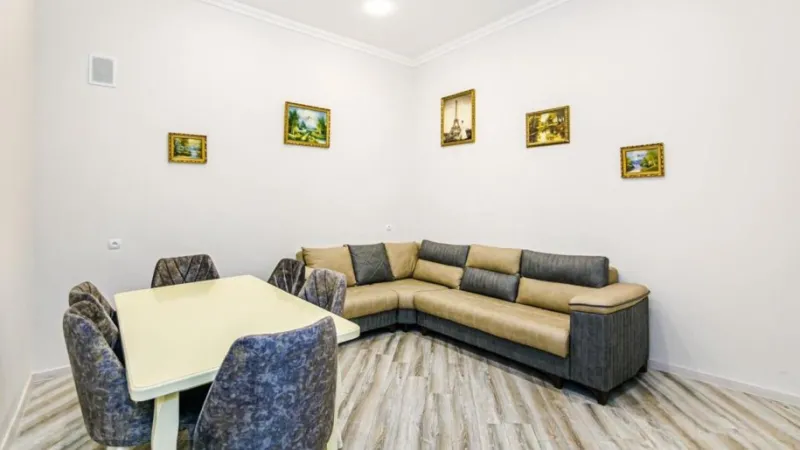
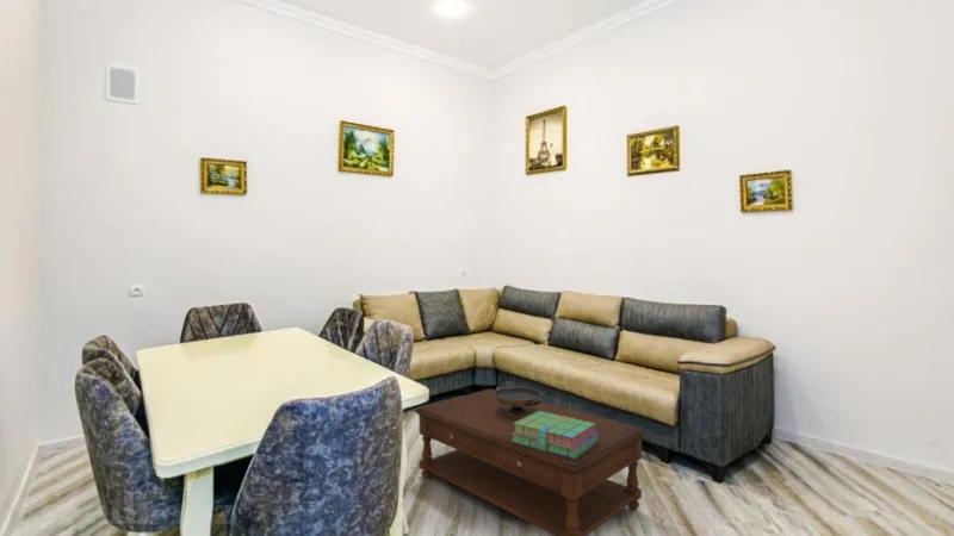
+ coffee table [413,387,649,536]
+ stack of books [512,411,599,459]
+ decorative bowl [494,386,543,416]
